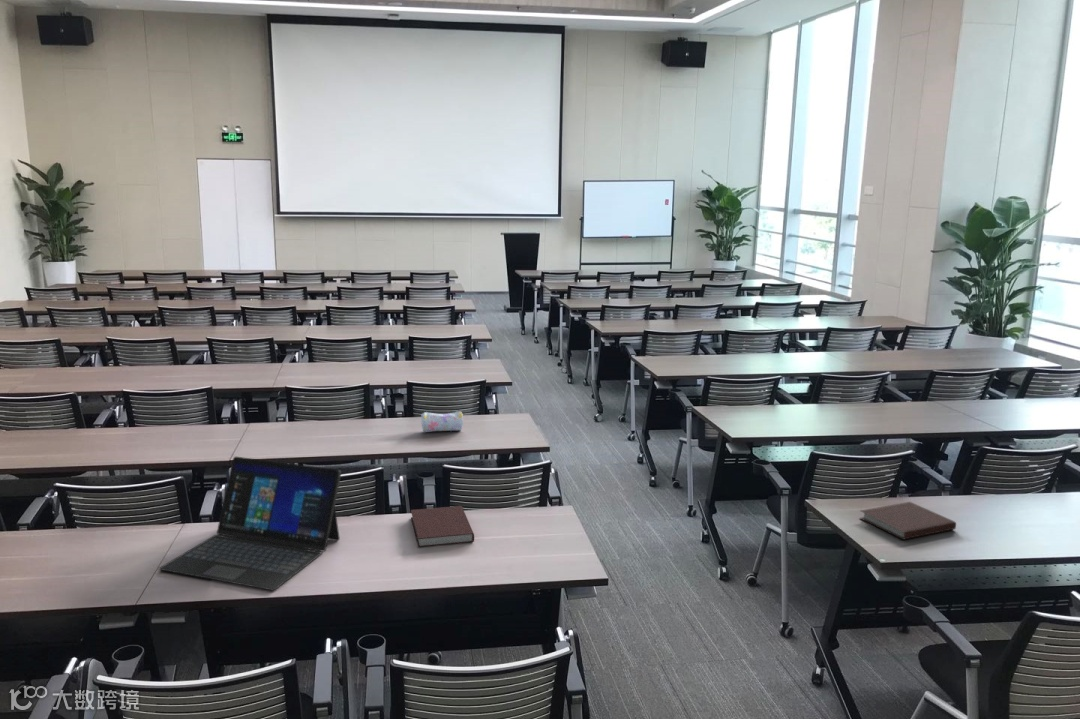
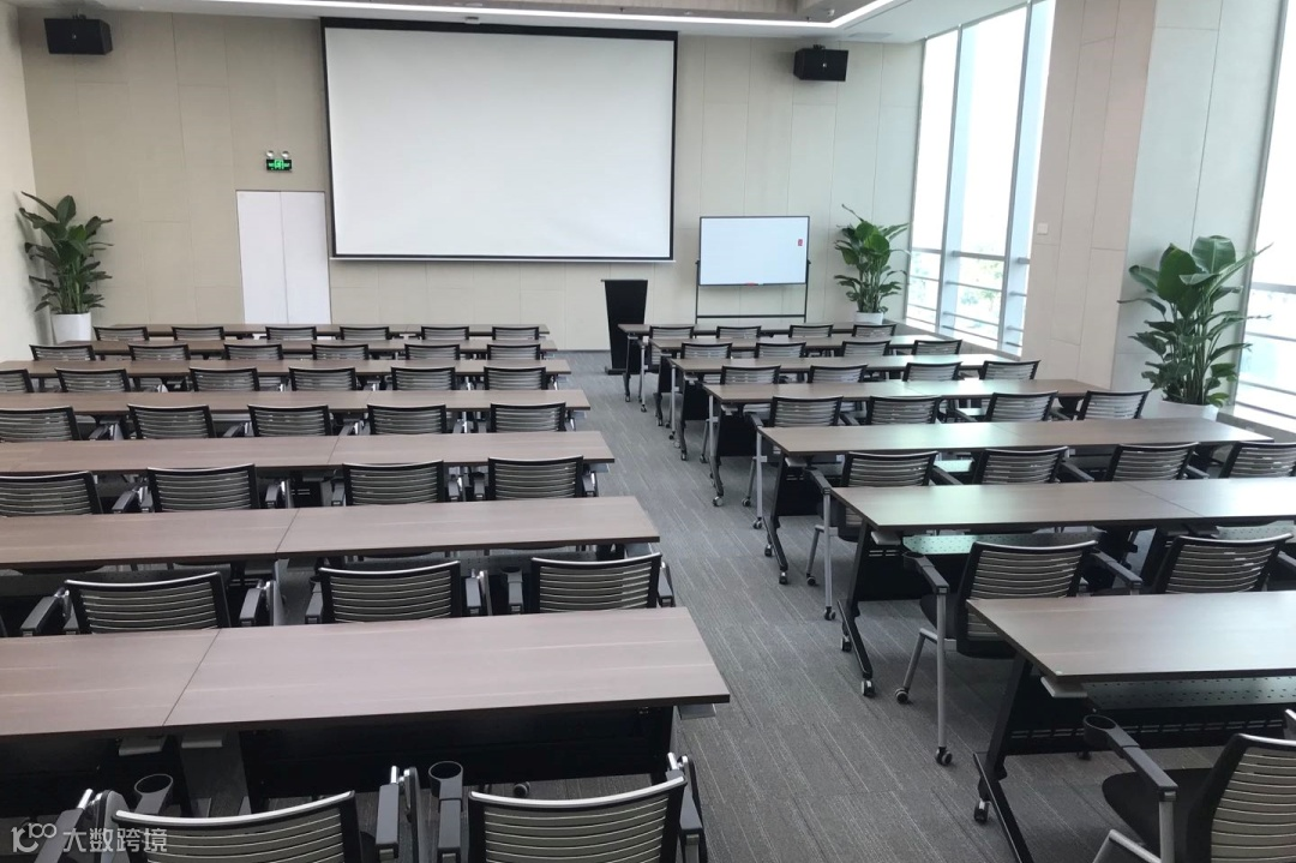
- notebook [410,505,475,548]
- notebook [859,501,957,541]
- laptop [158,456,342,591]
- pencil case [420,410,464,432]
